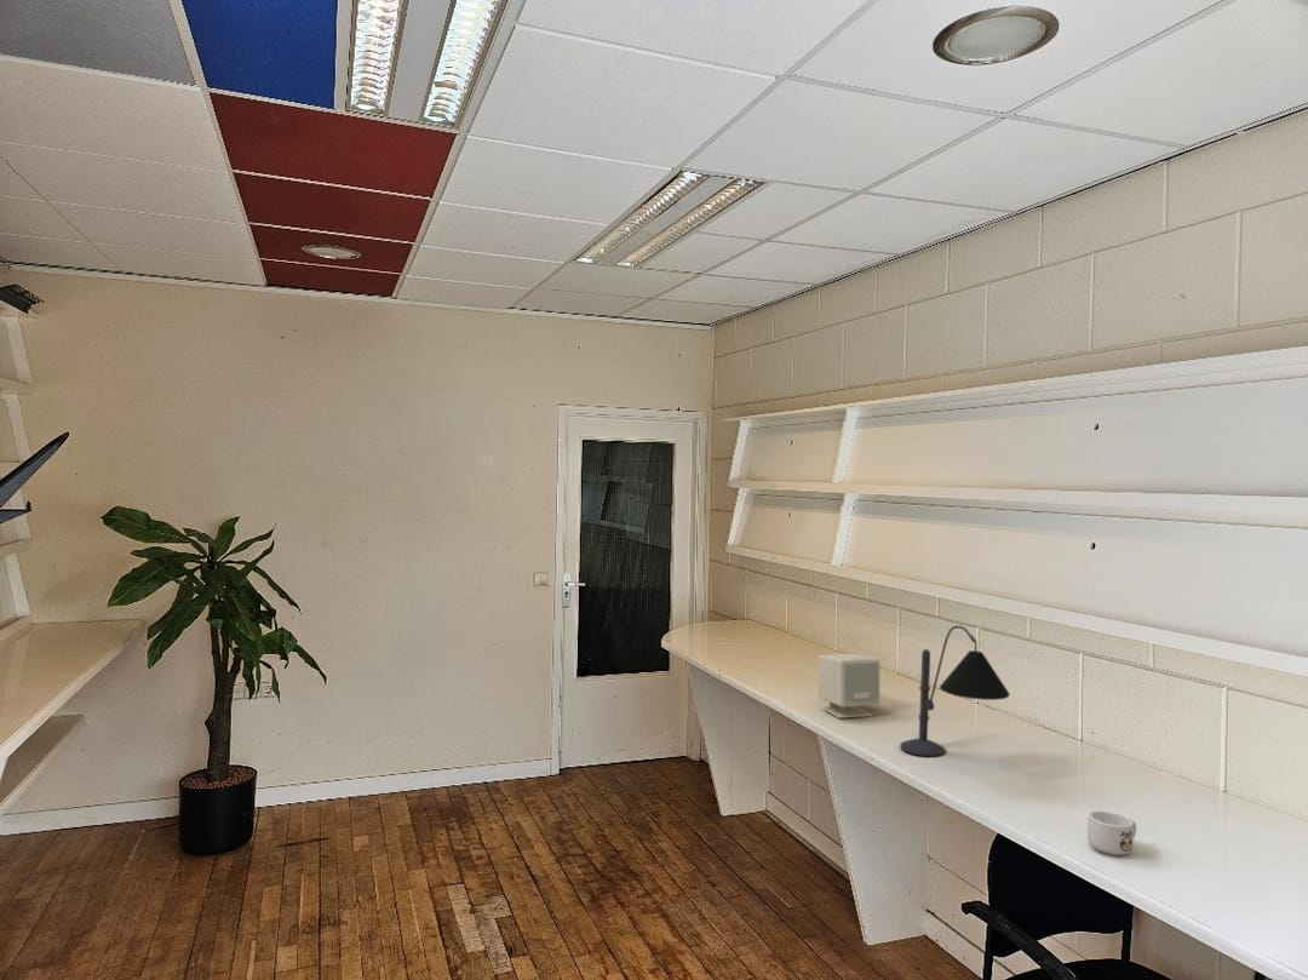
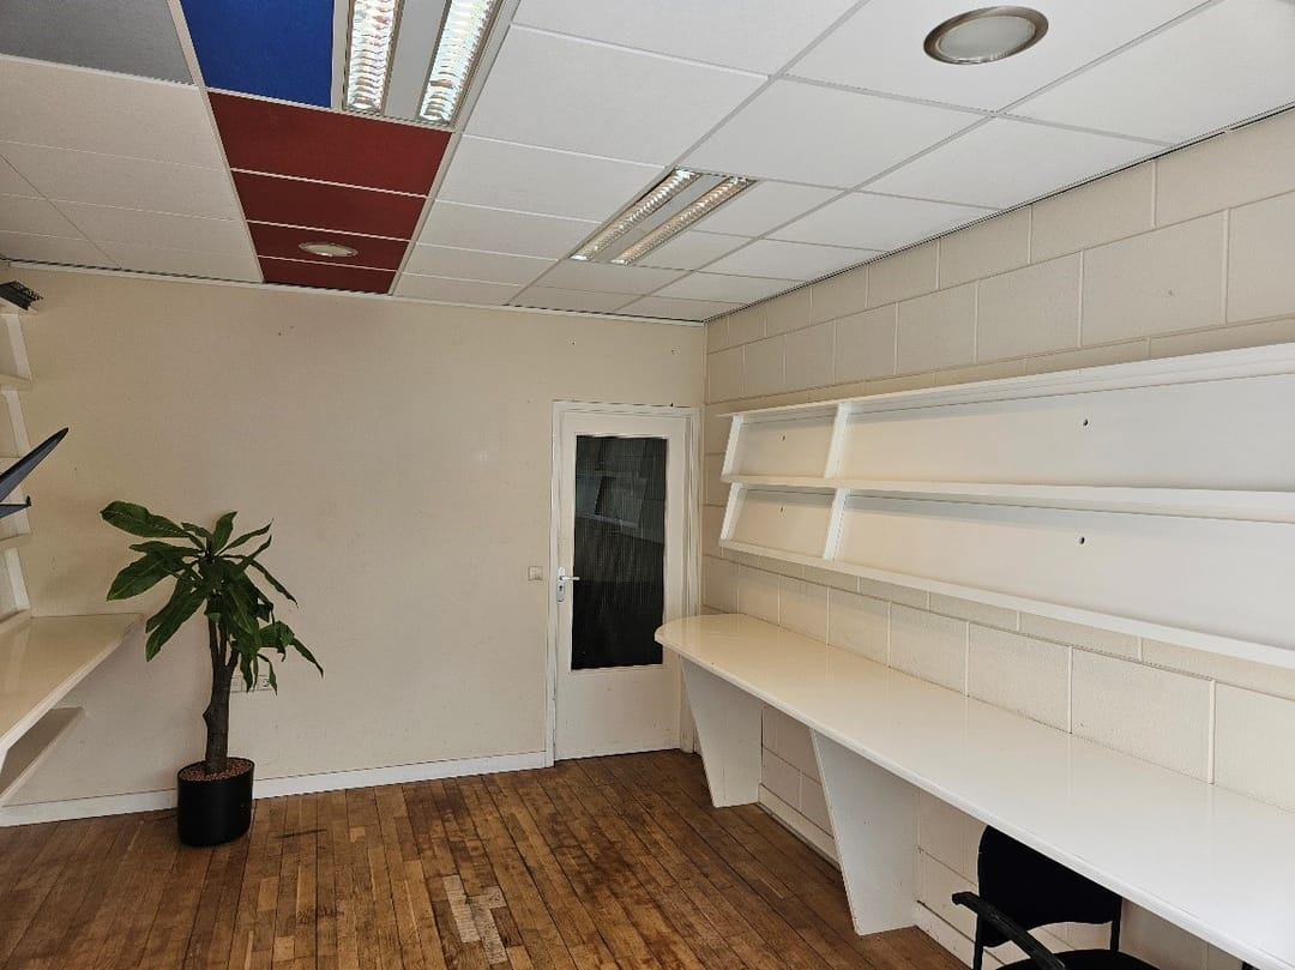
- desk lamp [899,625,1011,757]
- speaker [816,653,882,720]
- mug [1086,810,1137,856]
